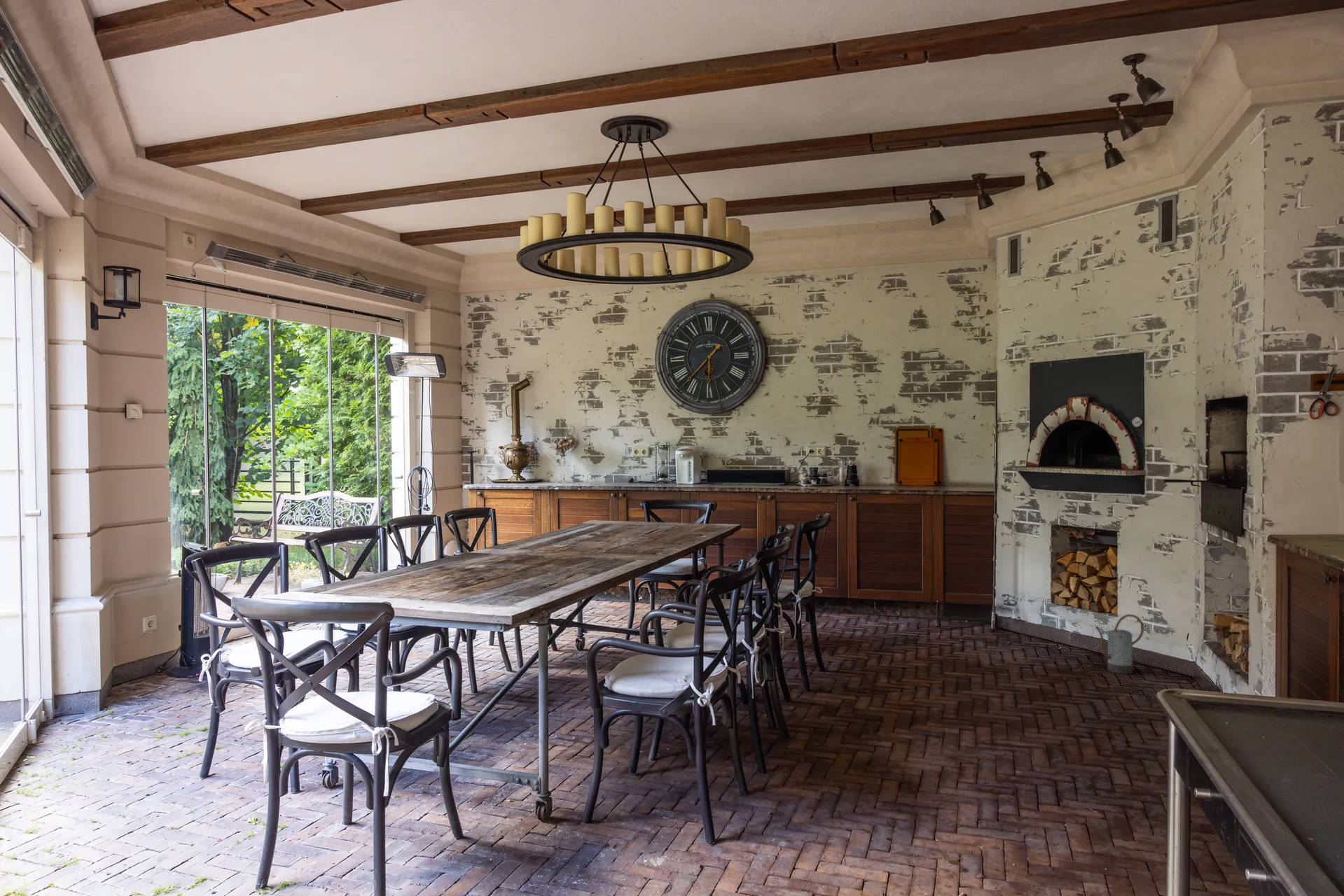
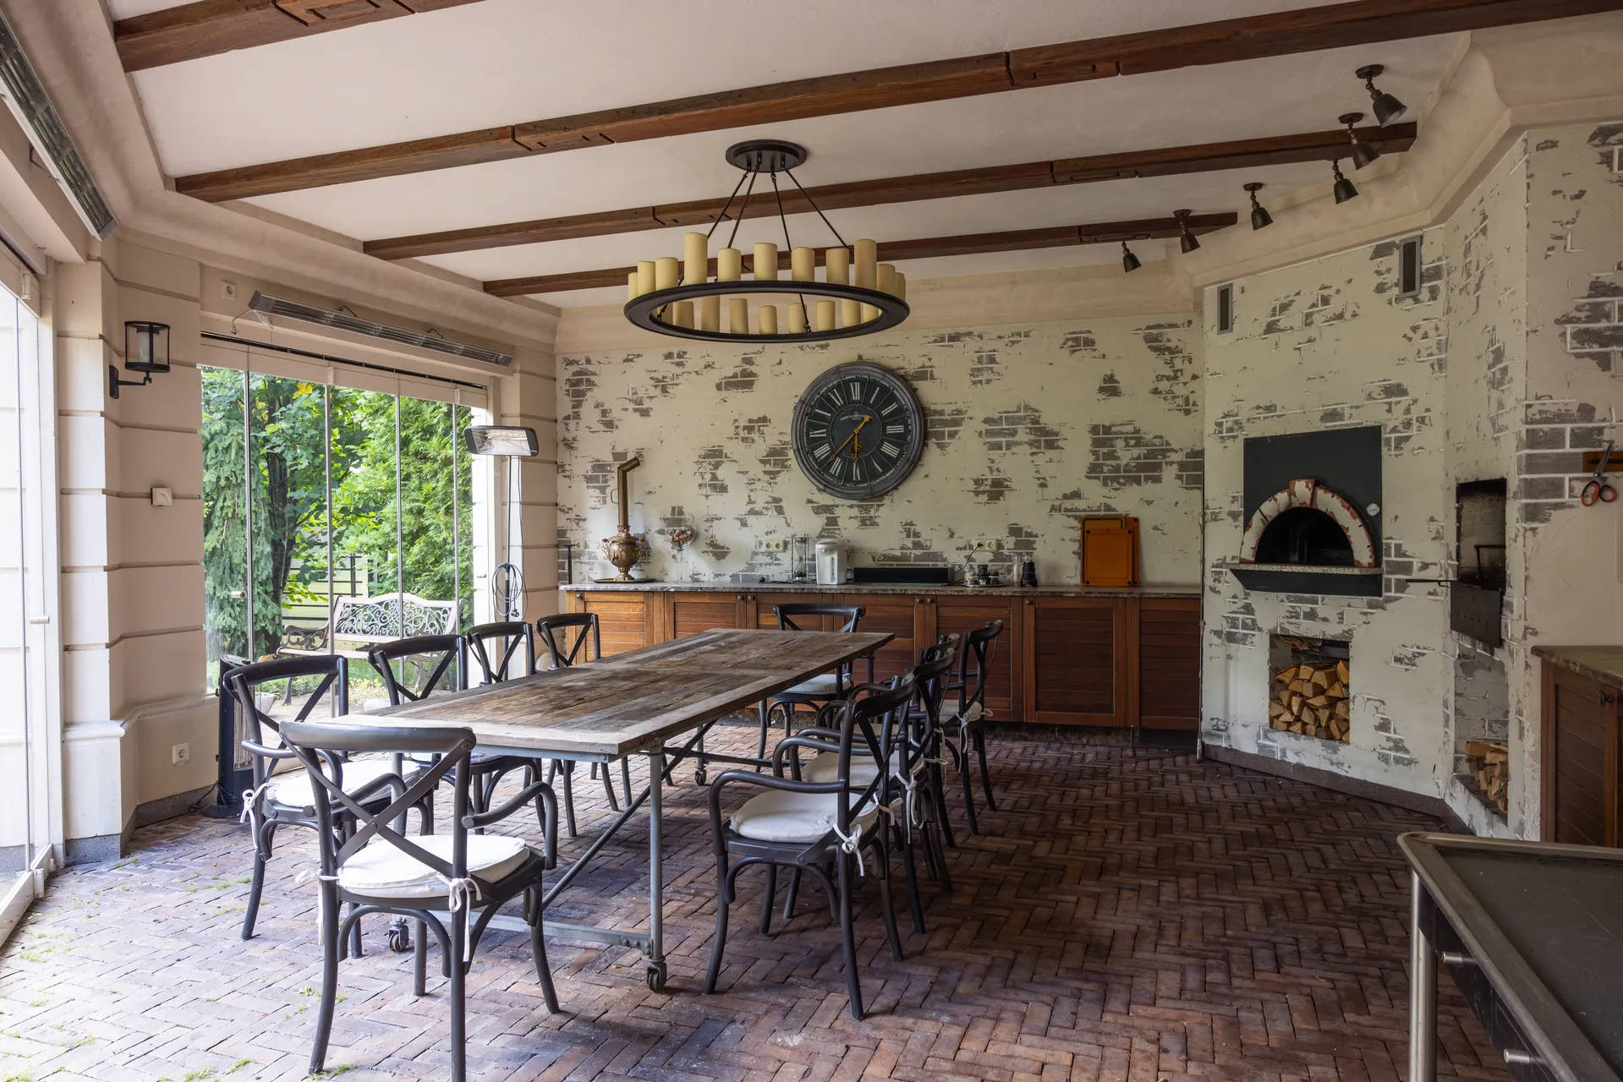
- watering can [1095,614,1144,675]
